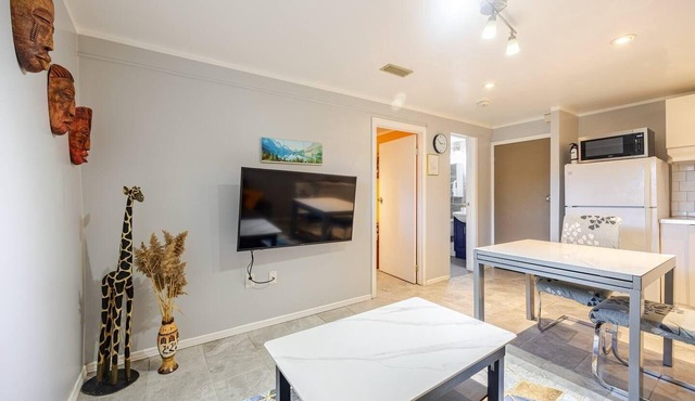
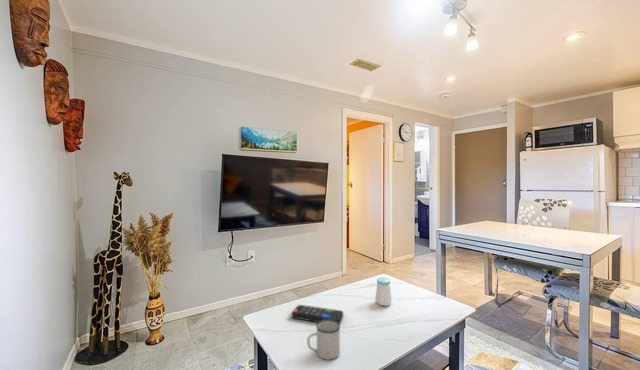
+ salt shaker [374,276,393,306]
+ remote control [291,304,344,325]
+ mug [306,320,341,360]
